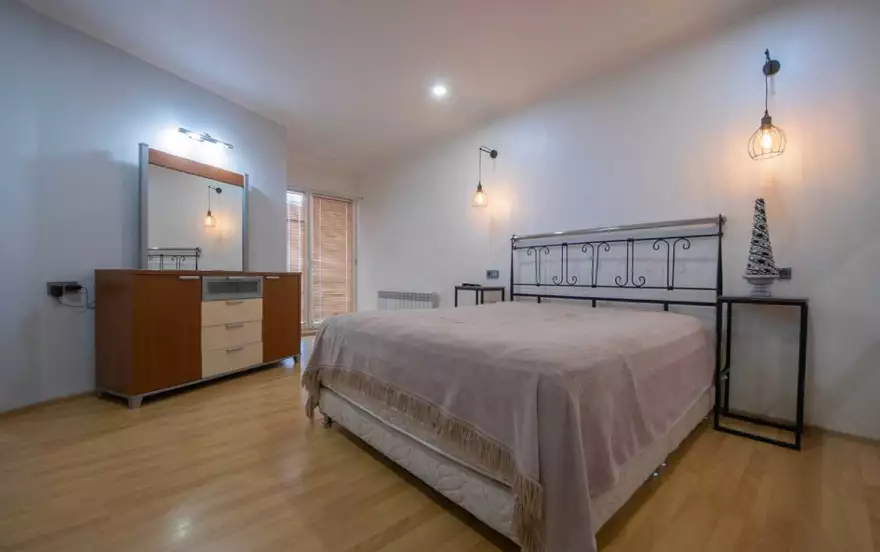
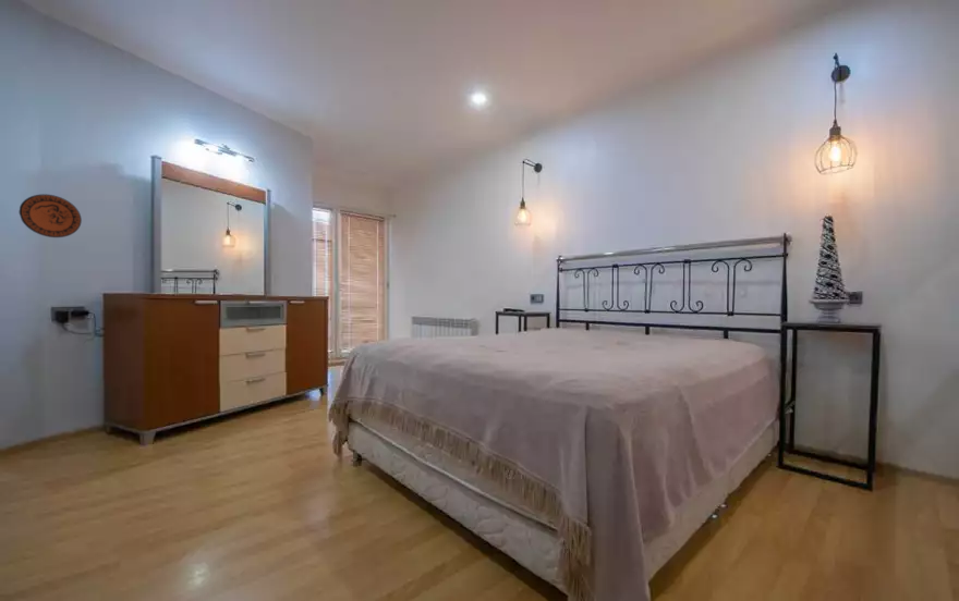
+ decorative plate [19,193,83,238]
